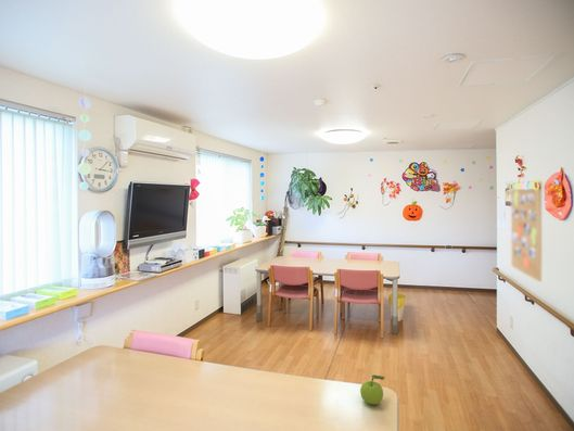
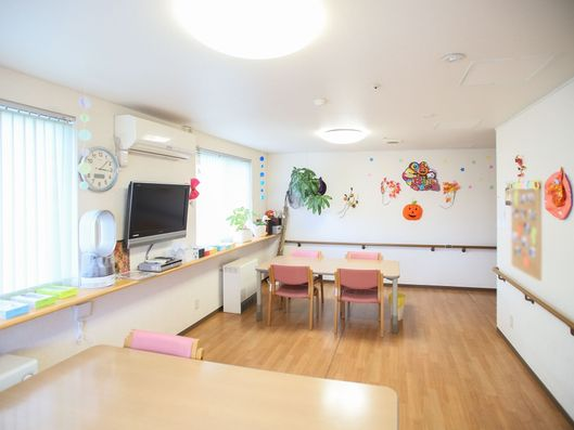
- fruit [359,373,385,406]
